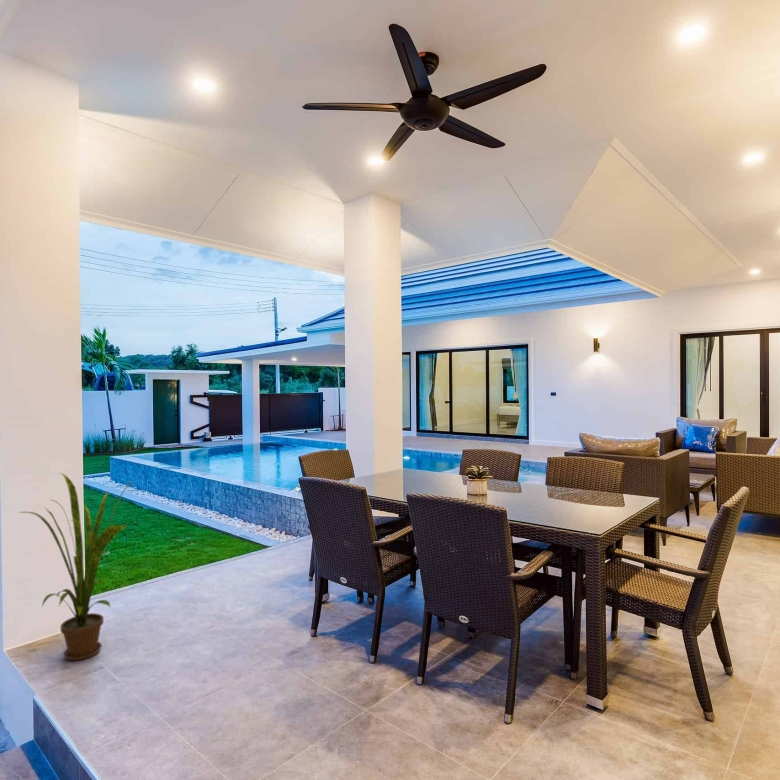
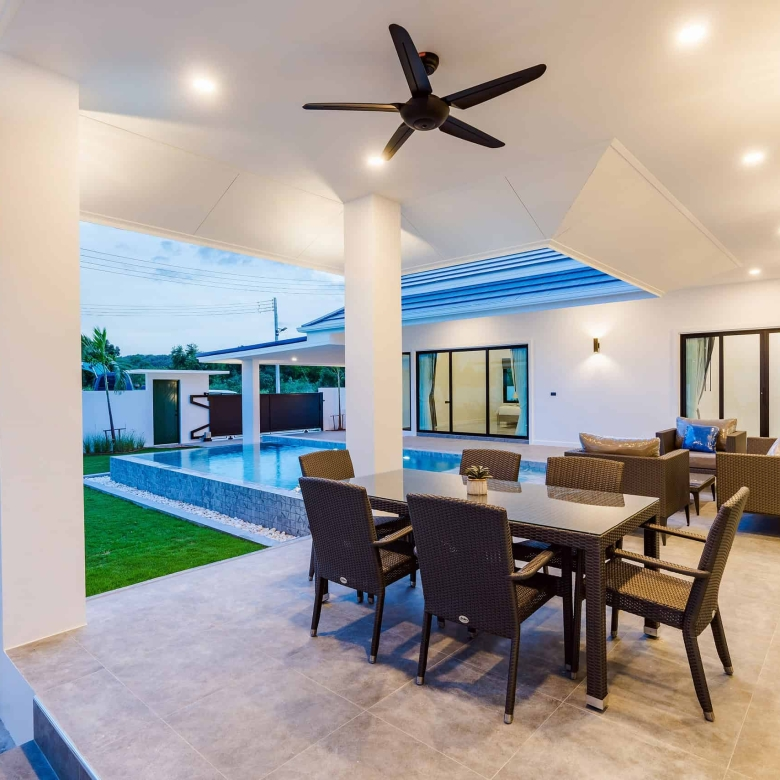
- house plant [19,472,136,661]
